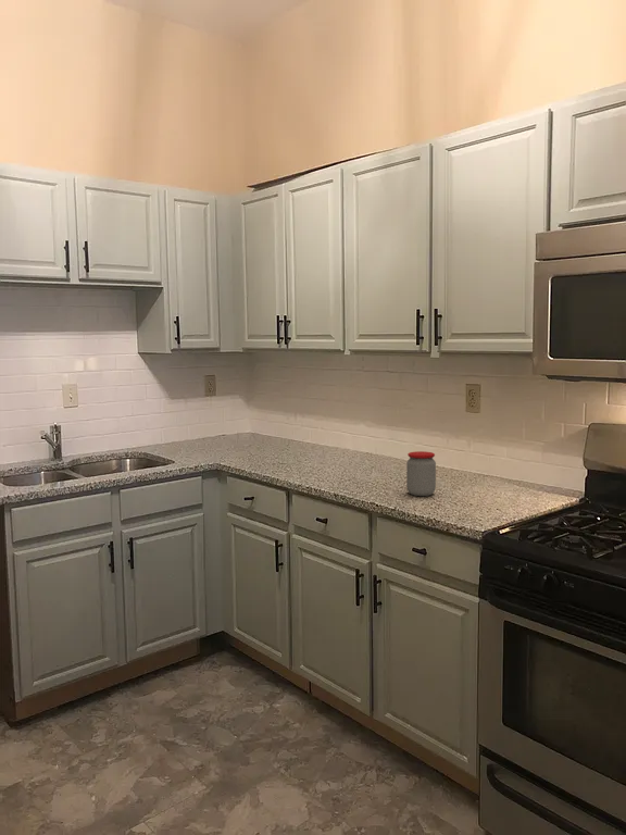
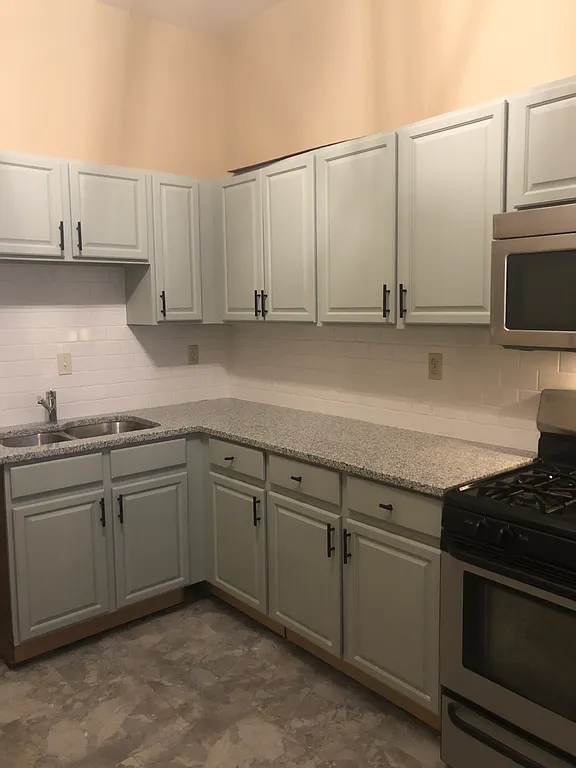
- jar [405,450,437,497]
